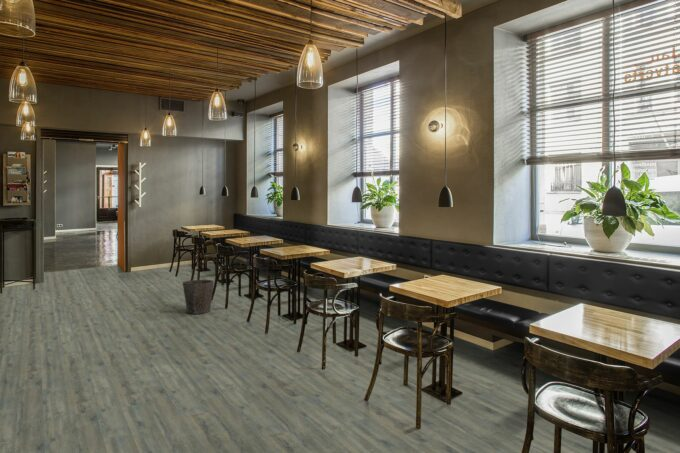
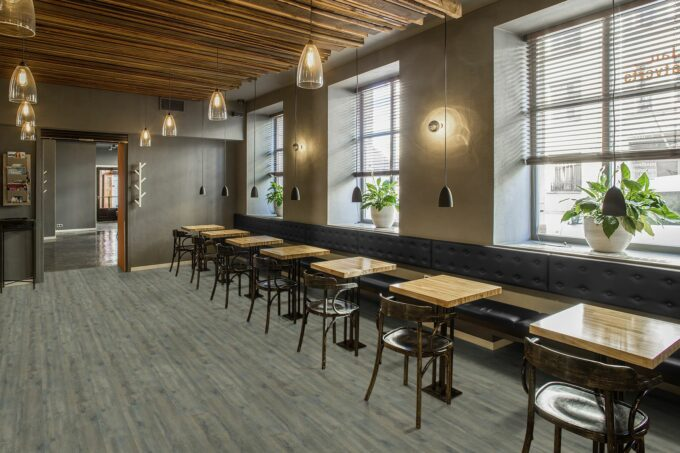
- waste bin [182,279,215,315]
